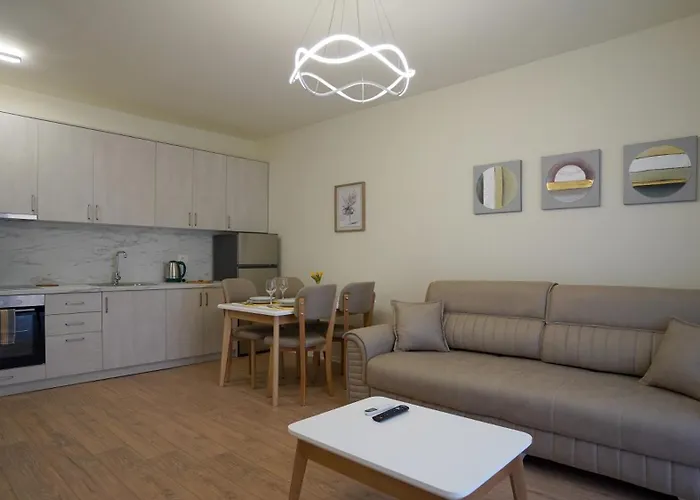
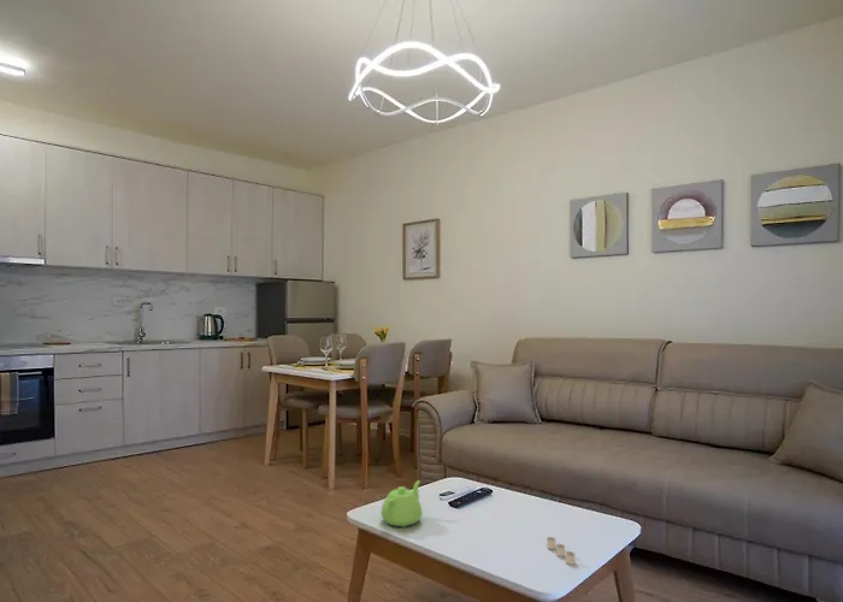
+ teapot [379,479,423,527]
+ candle [546,536,576,566]
